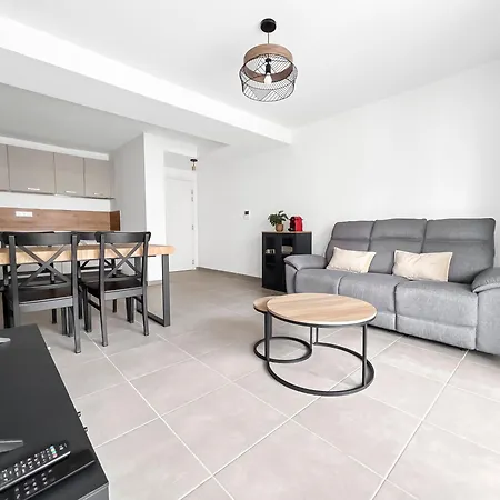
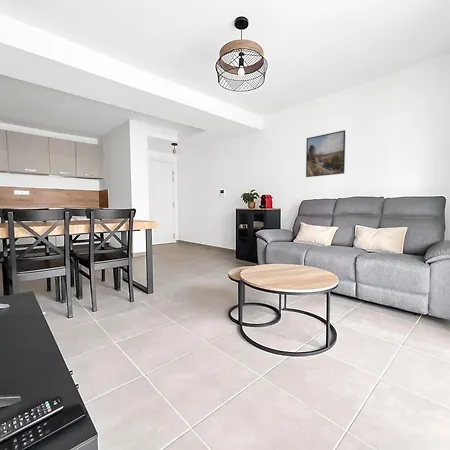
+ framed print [305,129,346,178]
